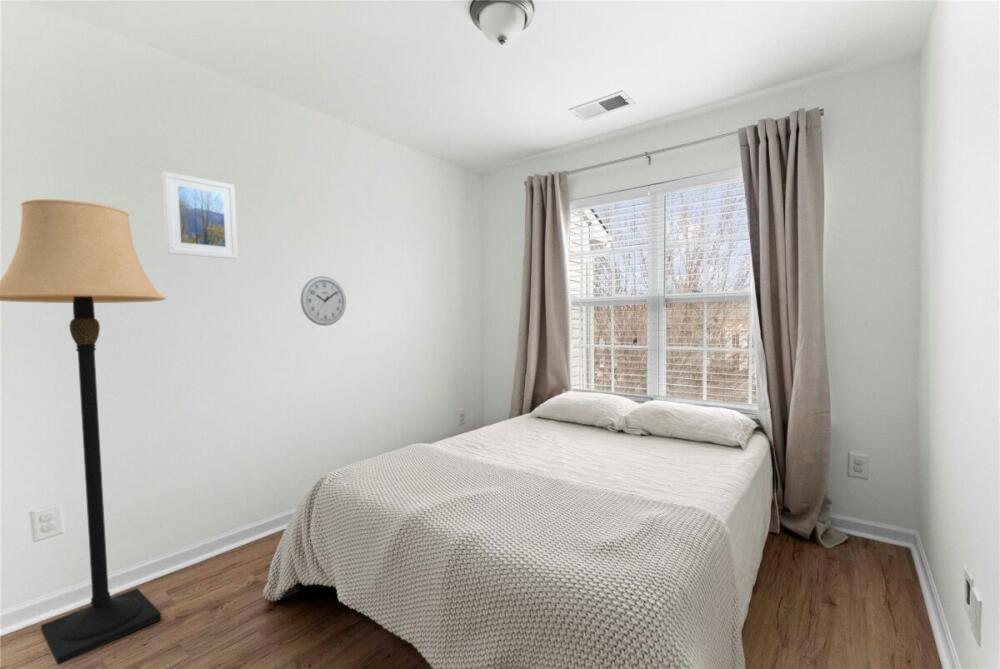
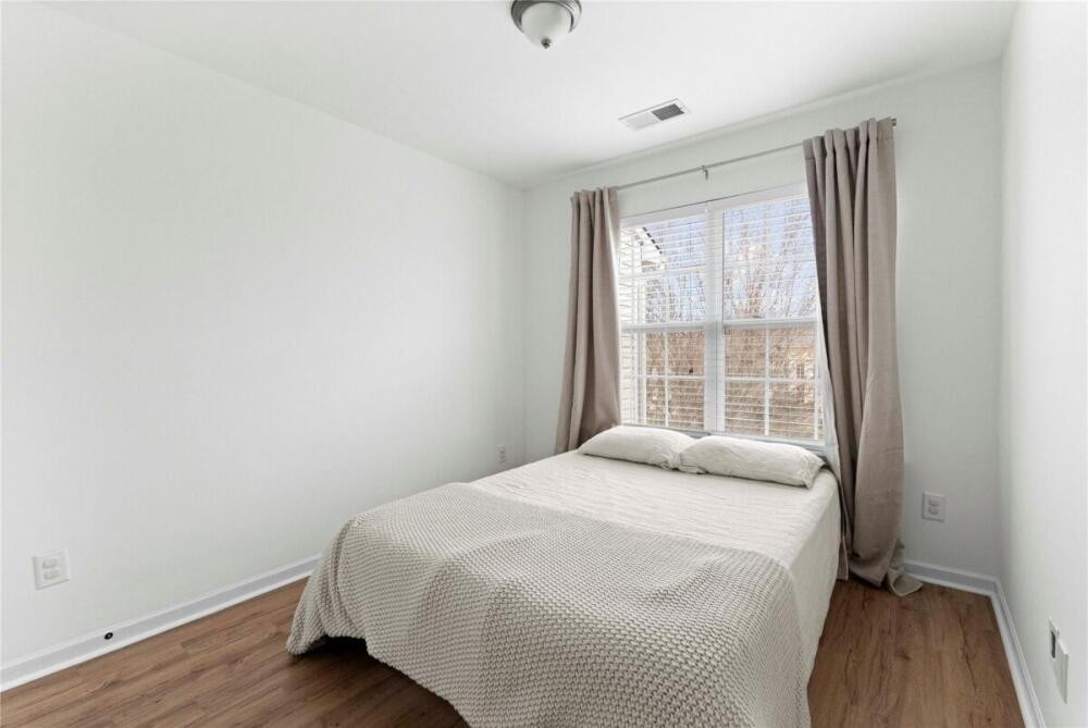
- wall clock [299,275,347,327]
- lamp [0,198,166,666]
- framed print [162,170,239,260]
